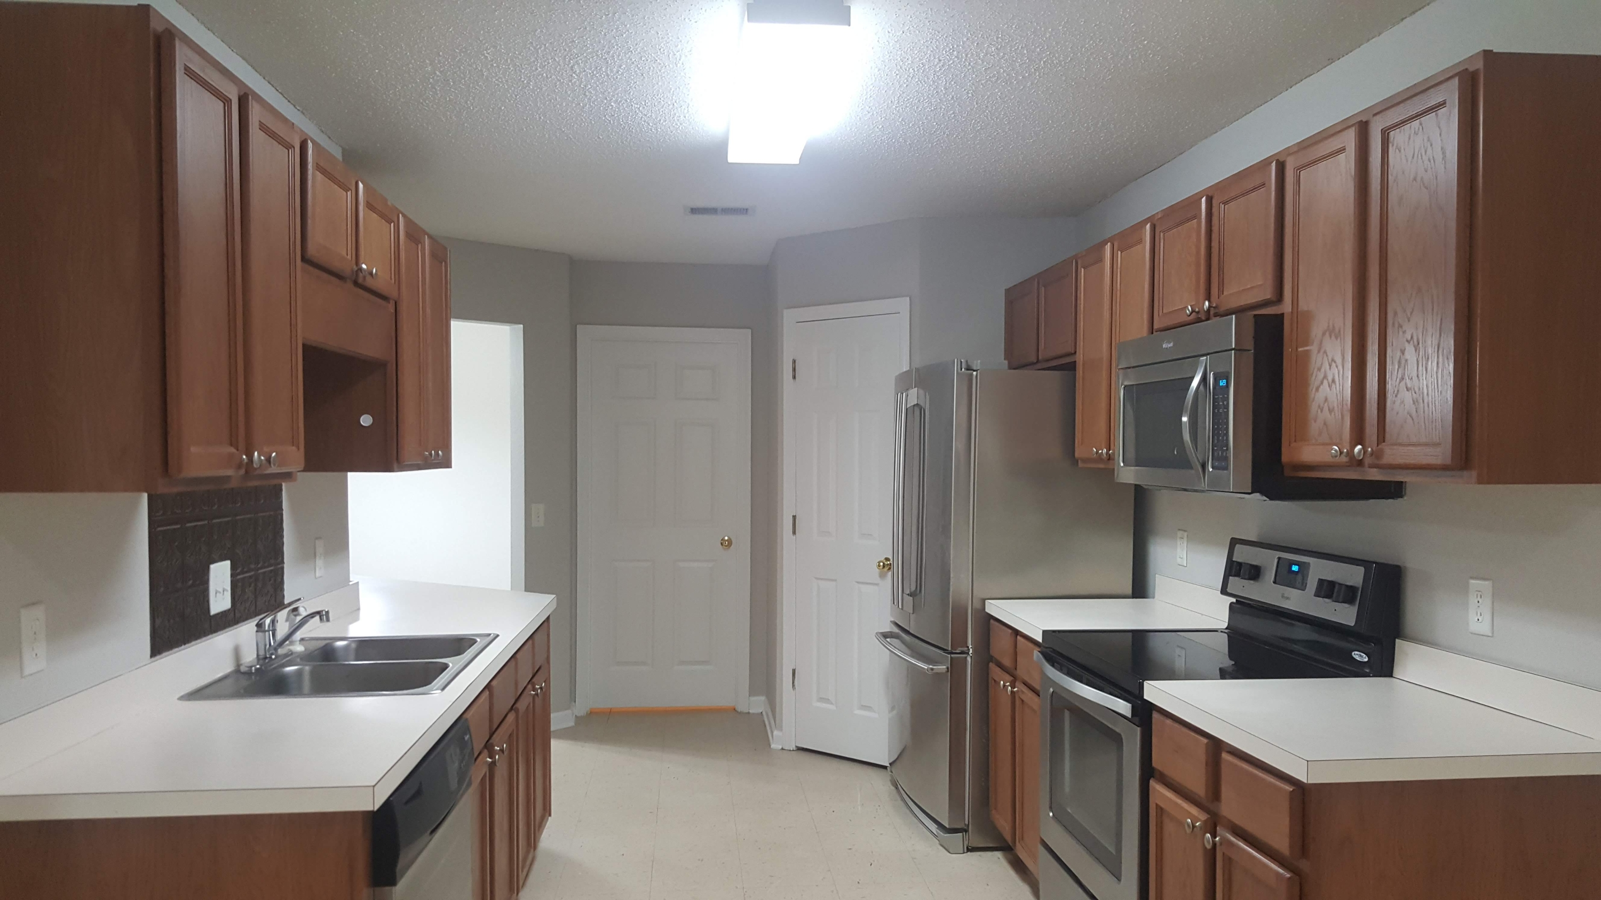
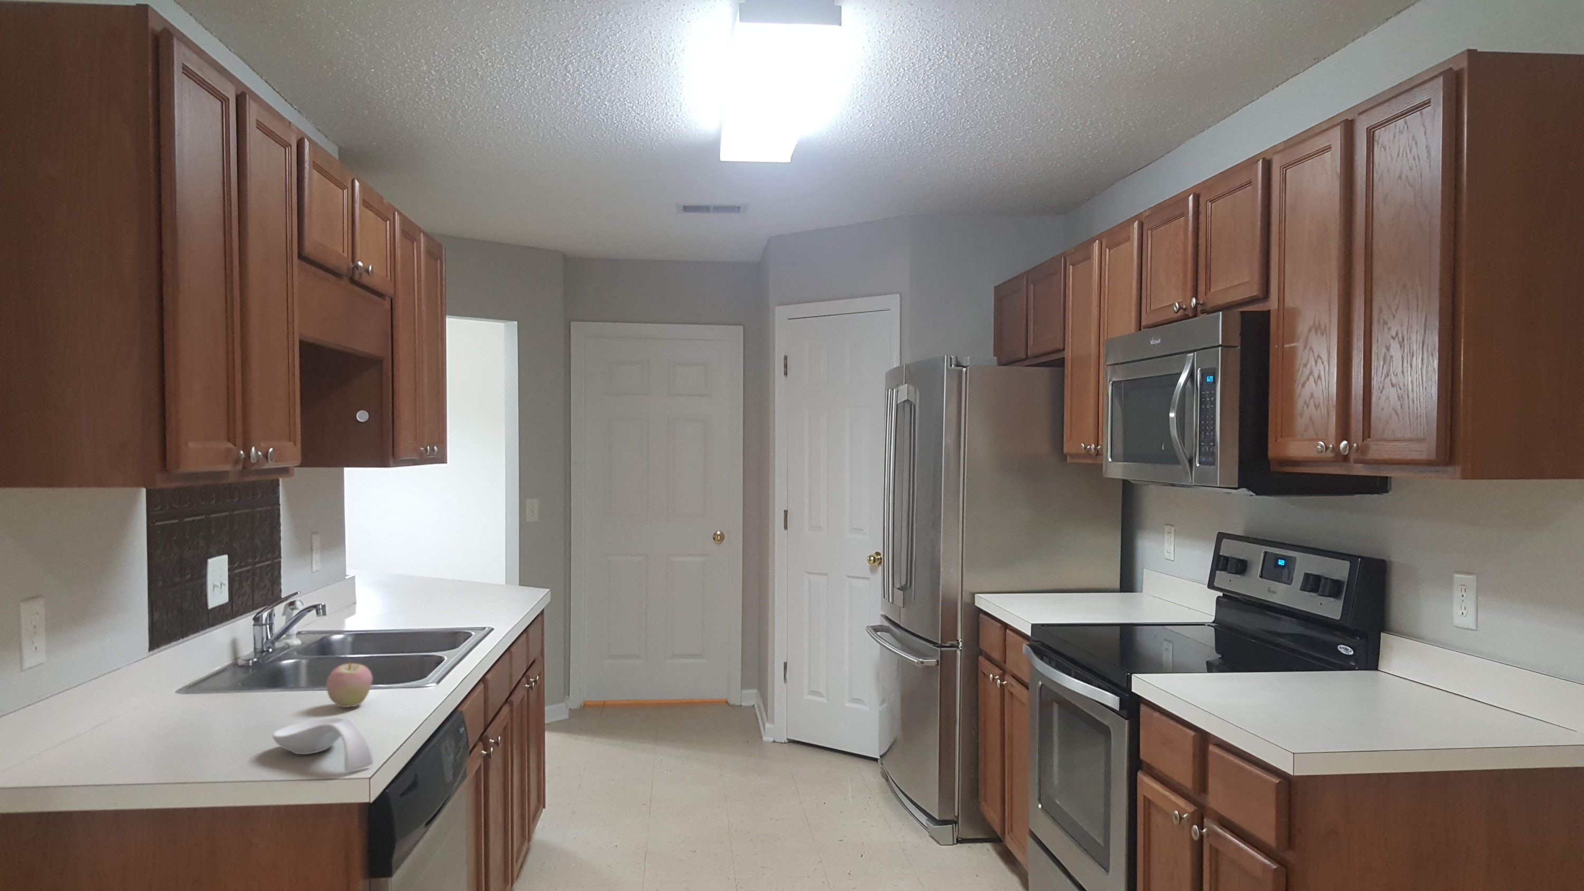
+ apple [325,658,373,708]
+ spoon rest [272,717,374,774]
